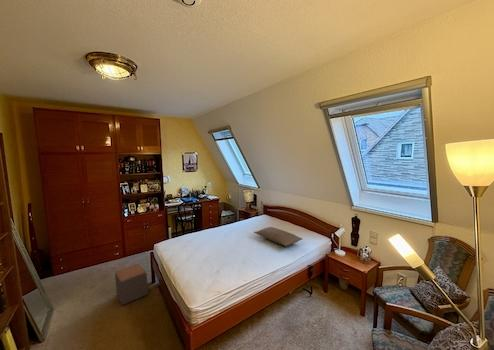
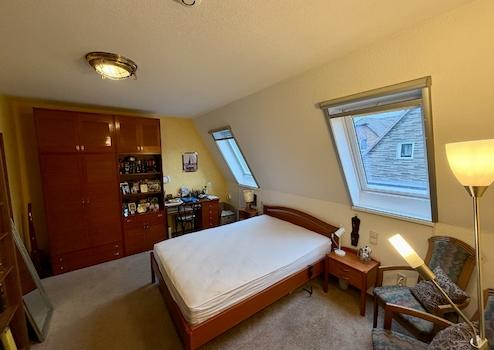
- footstool [114,263,149,306]
- pillow [253,226,303,247]
